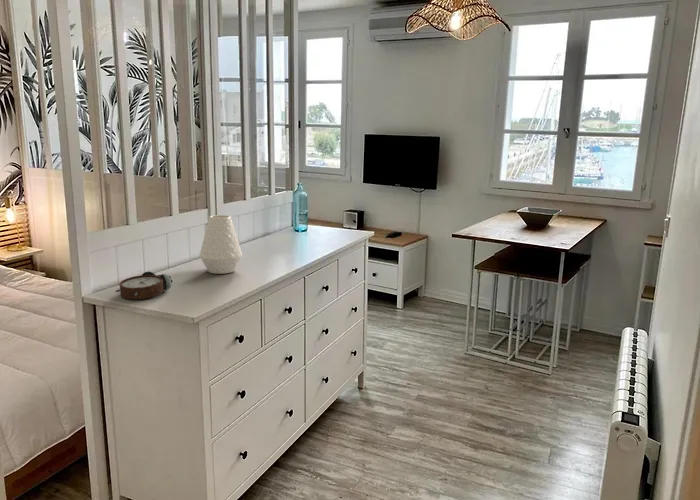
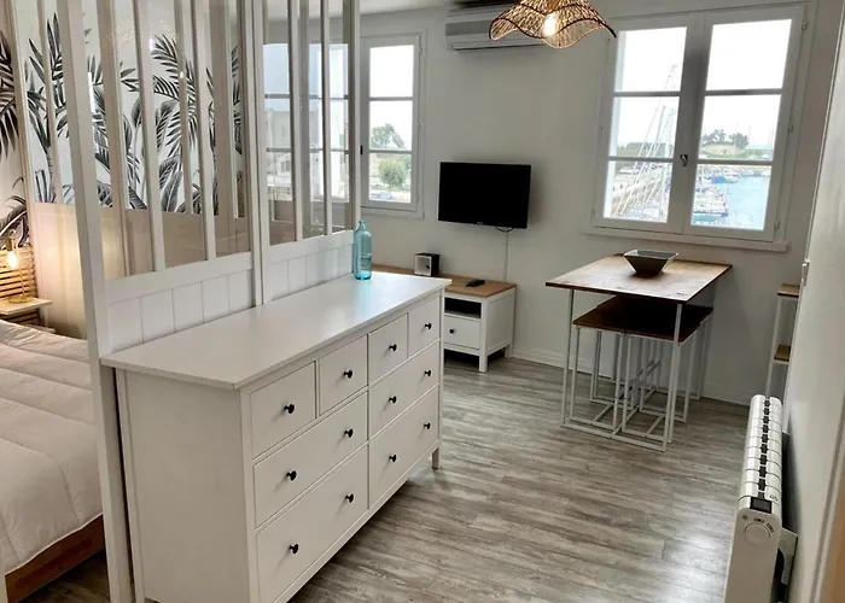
- vase [199,214,243,275]
- alarm clock [115,270,174,300]
